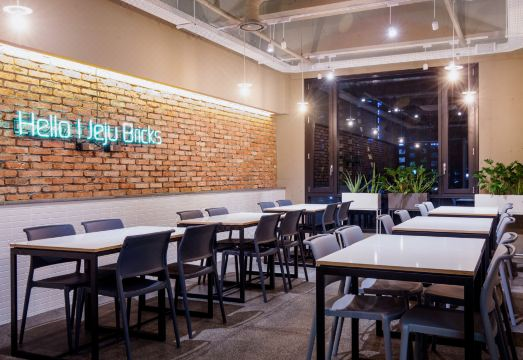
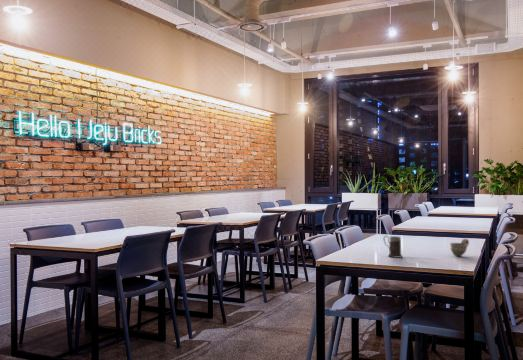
+ cup [449,238,470,257]
+ mug [382,235,403,258]
